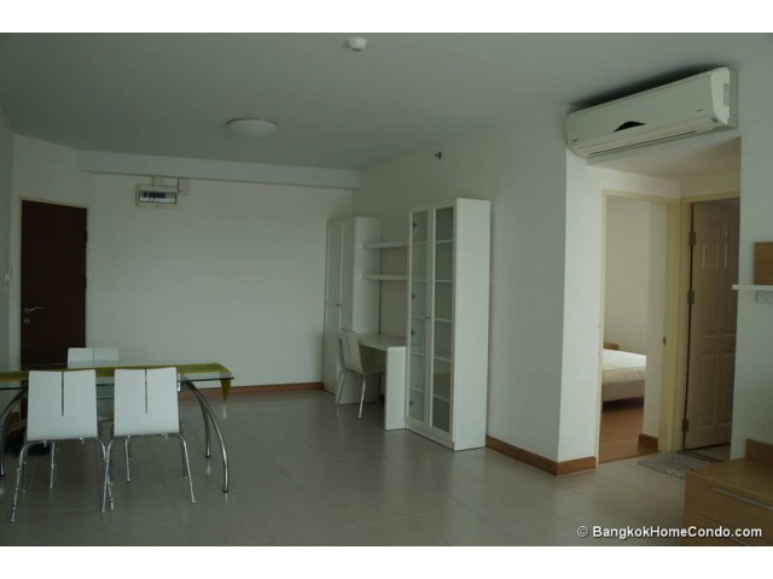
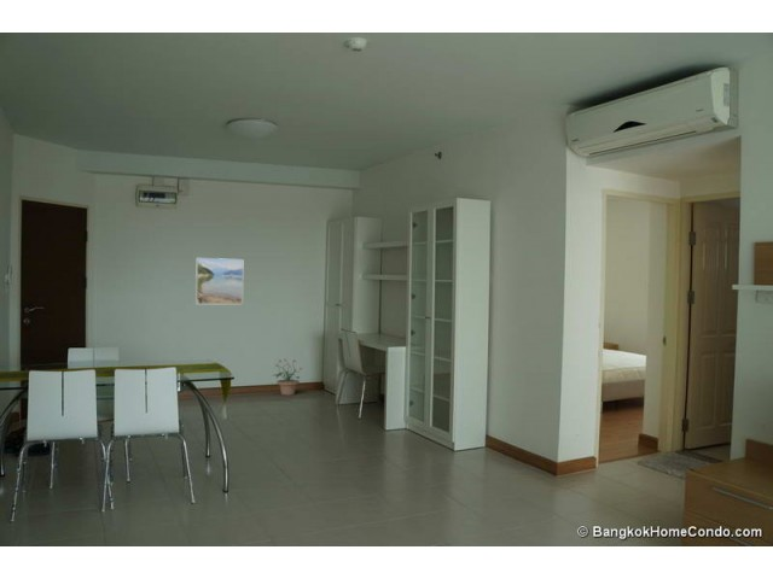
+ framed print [194,257,244,305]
+ potted plant [271,357,303,396]
